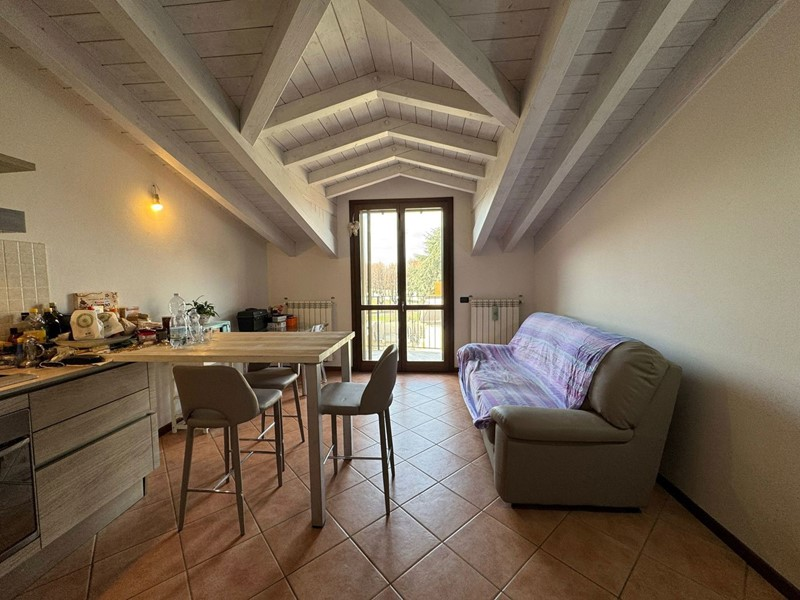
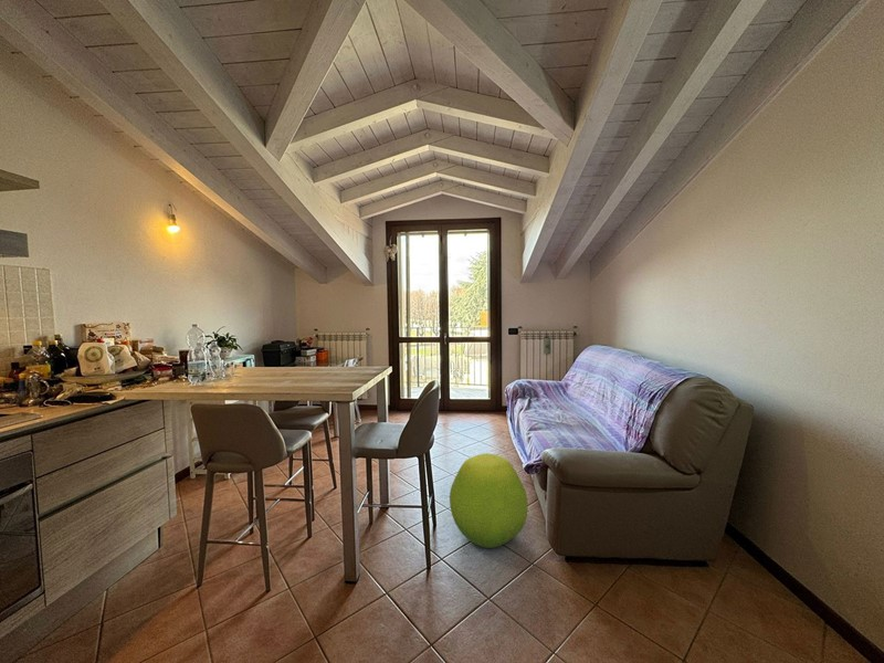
+ ottoman [449,453,529,549]
